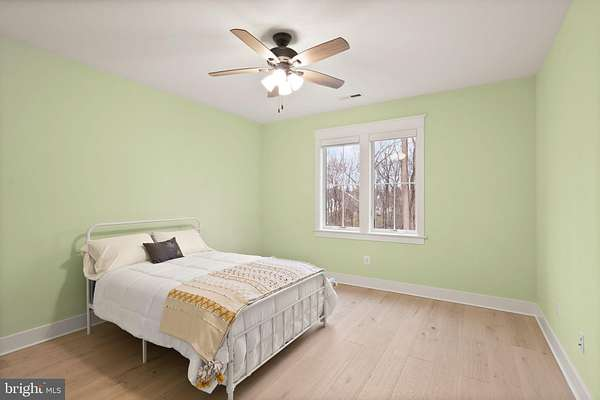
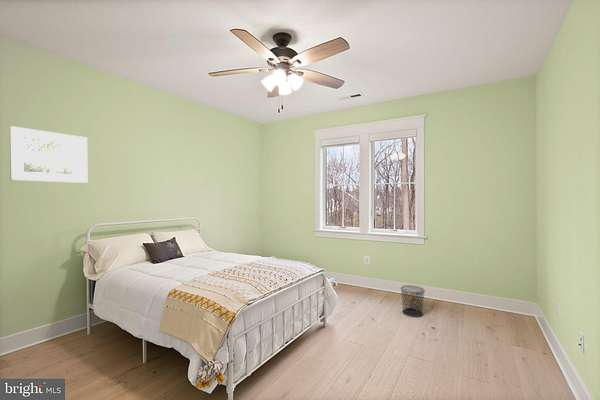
+ wall art [9,125,88,184]
+ waste bin [399,284,426,318]
